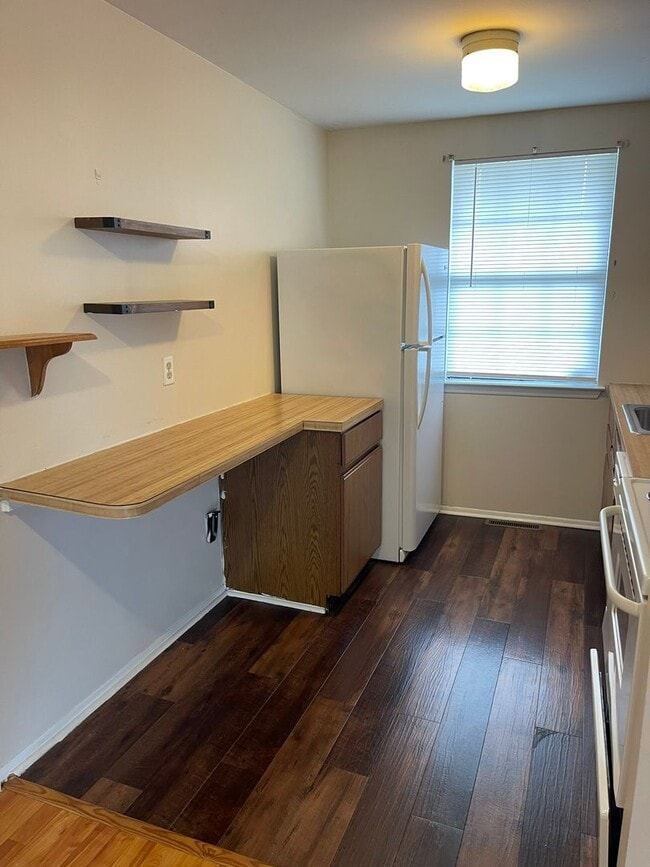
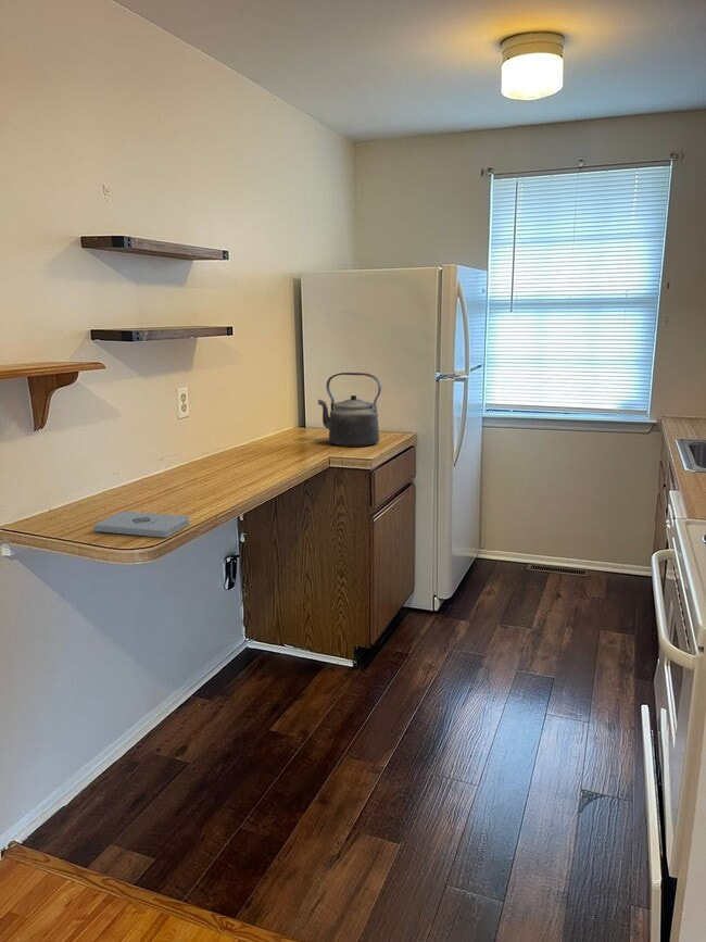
+ kettle [317,372,382,448]
+ notepad [92,511,191,539]
